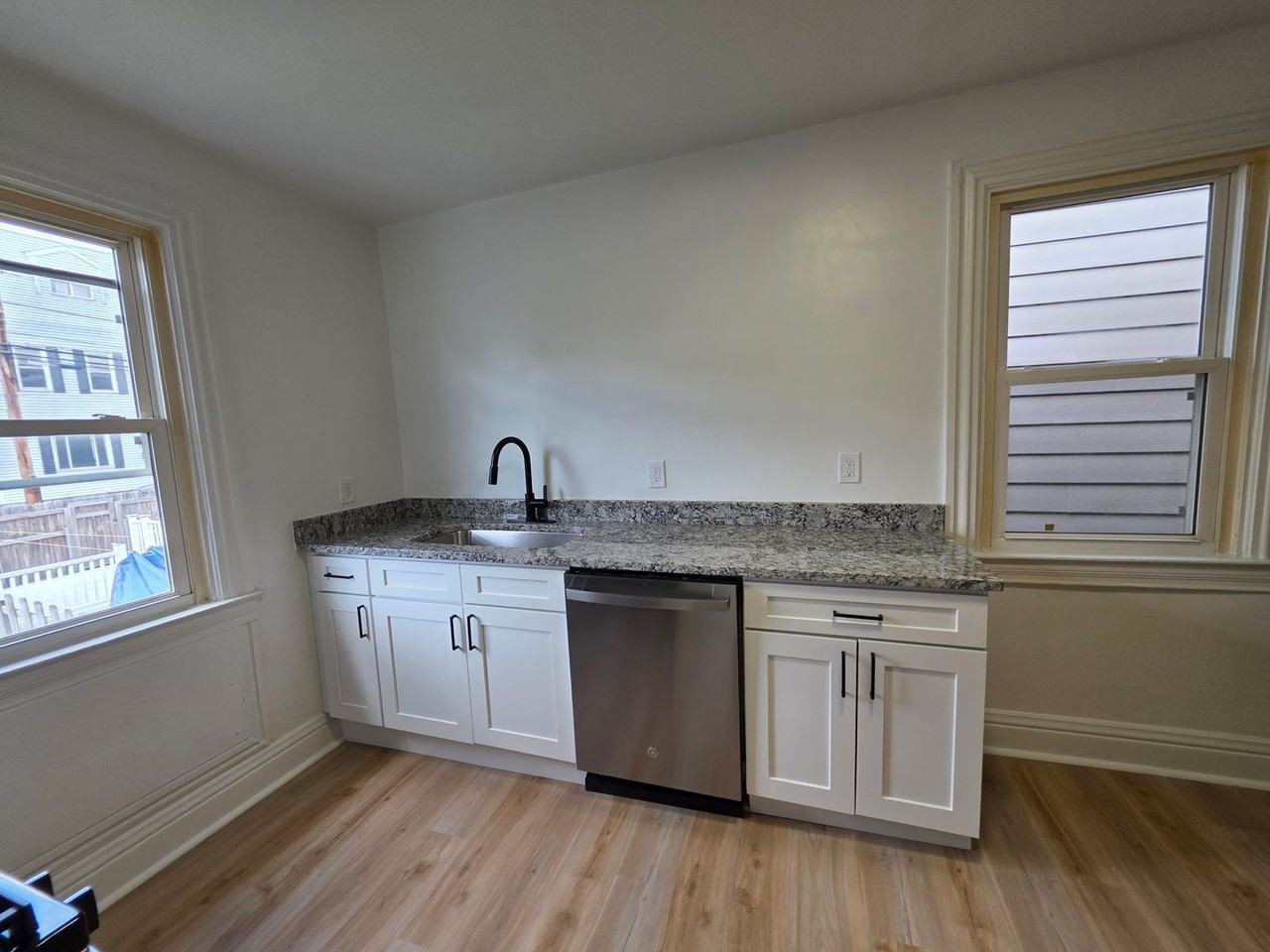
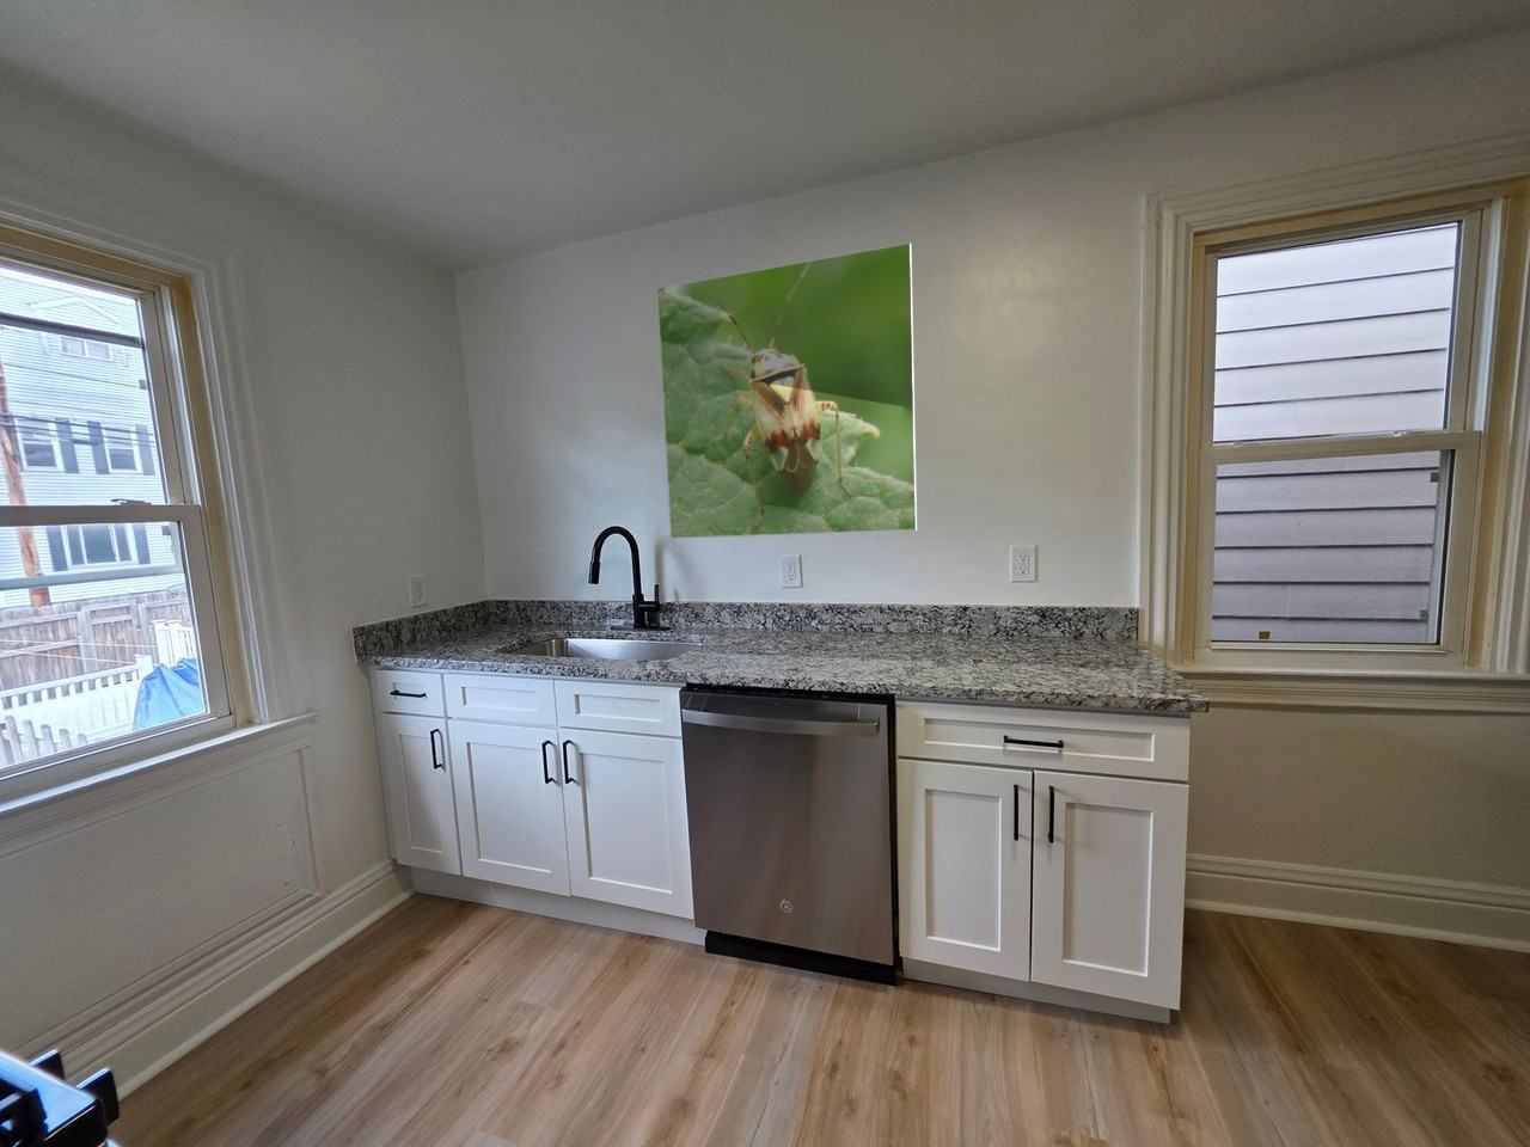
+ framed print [655,241,918,540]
